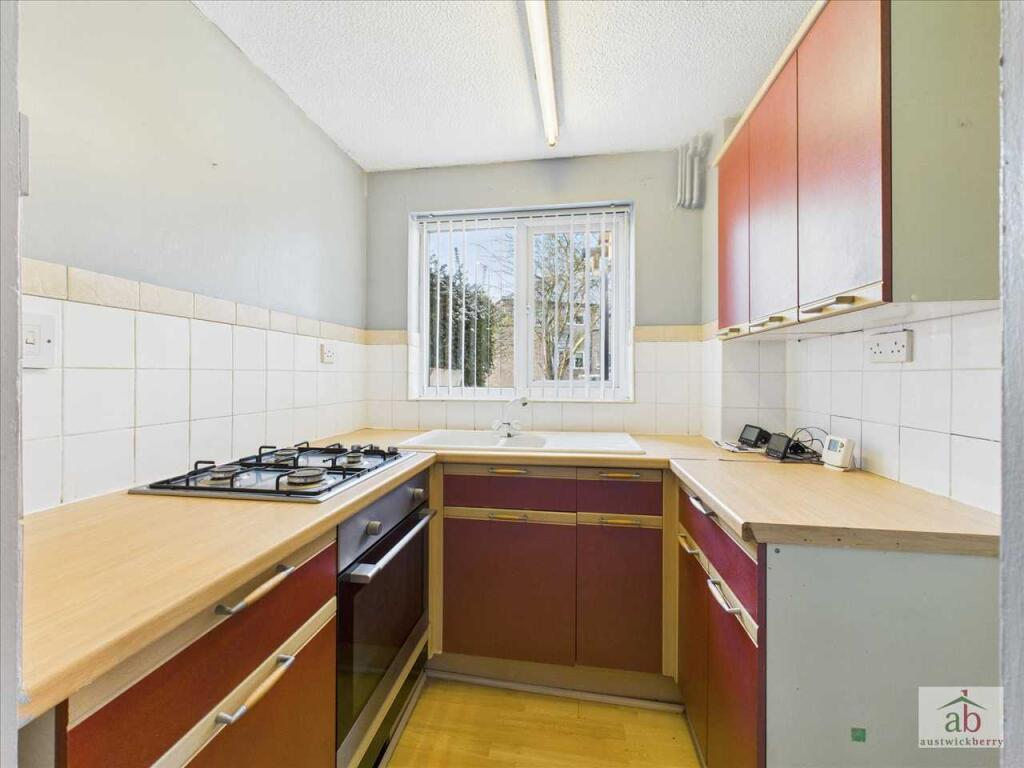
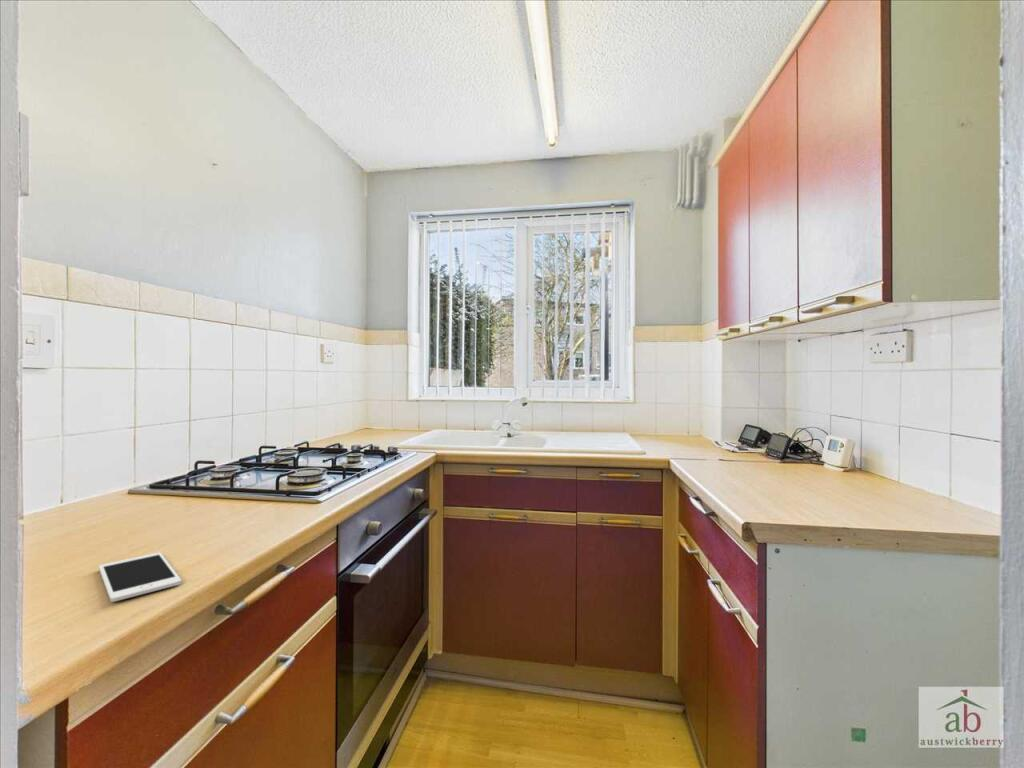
+ cell phone [98,552,182,603]
